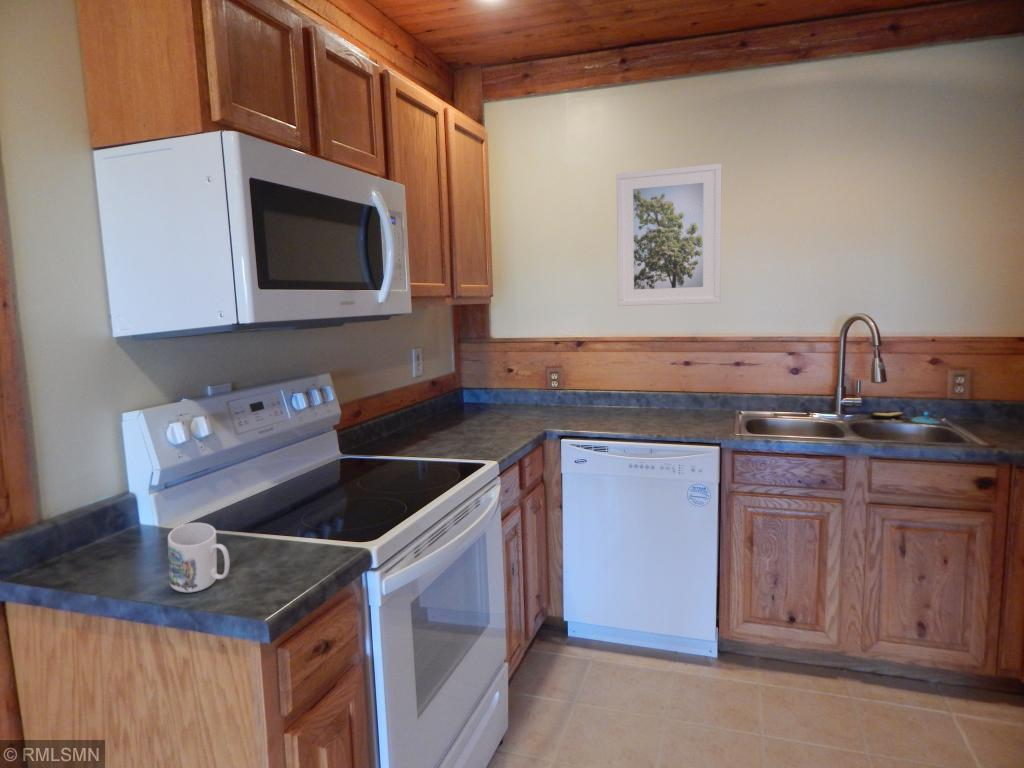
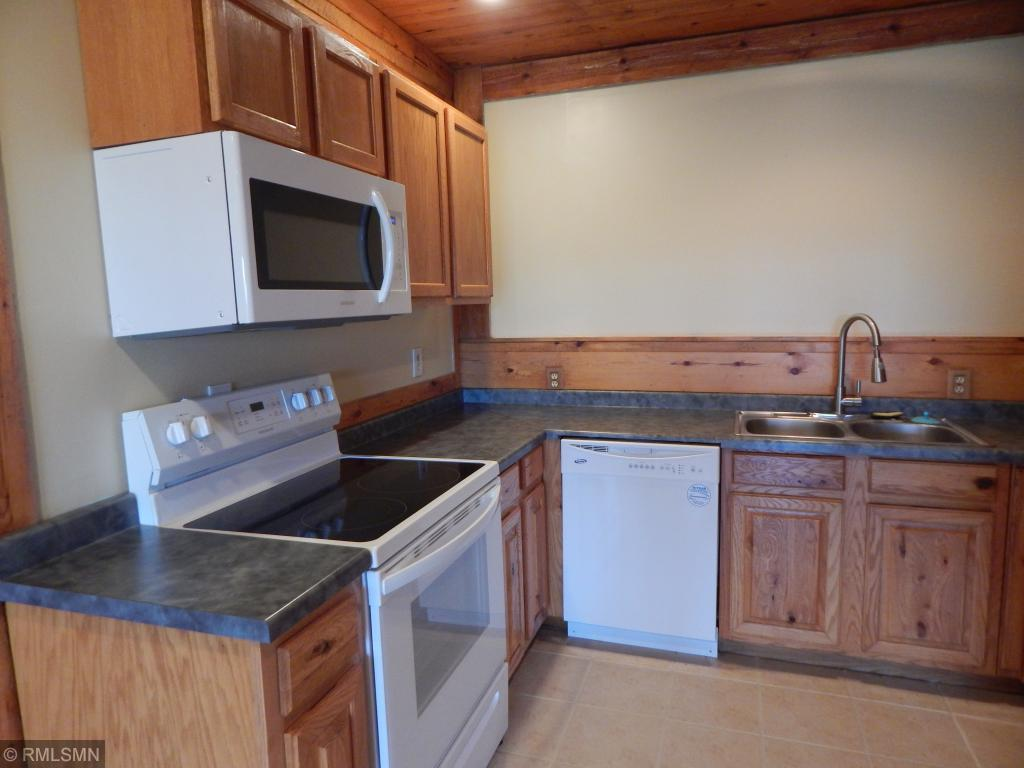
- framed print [616,163,722,307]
- mug [167,522,231,593]
